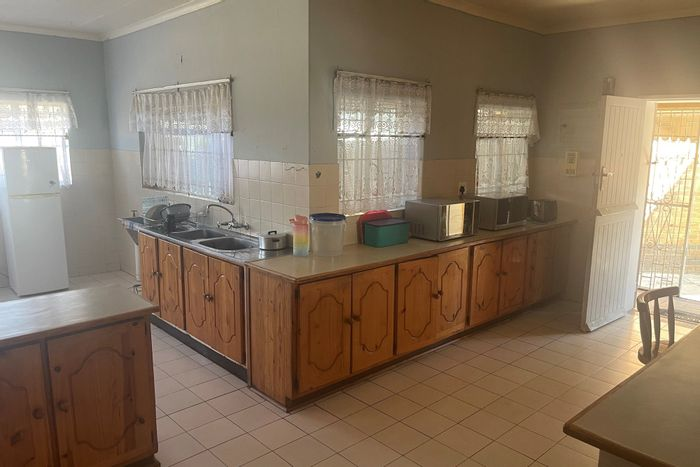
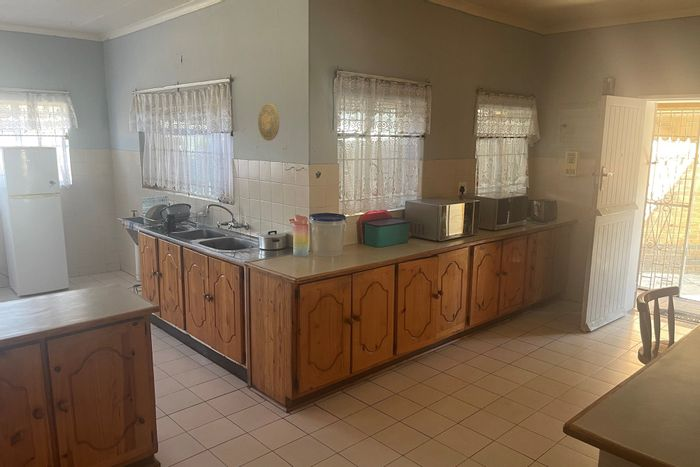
+ decorative plate [257,103,280,141]
